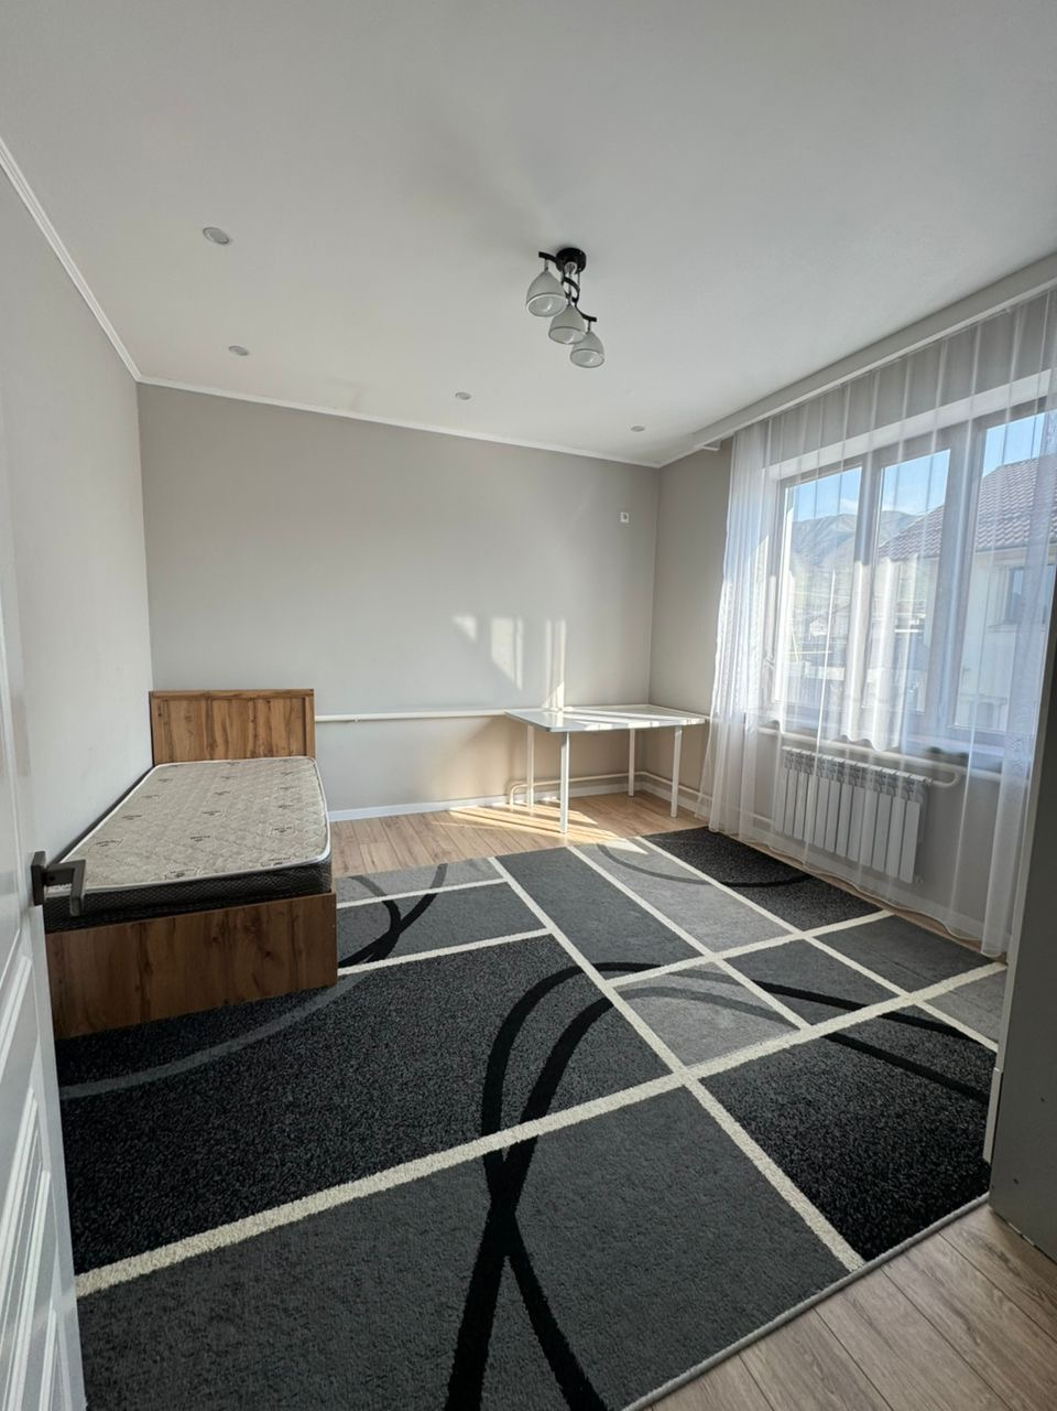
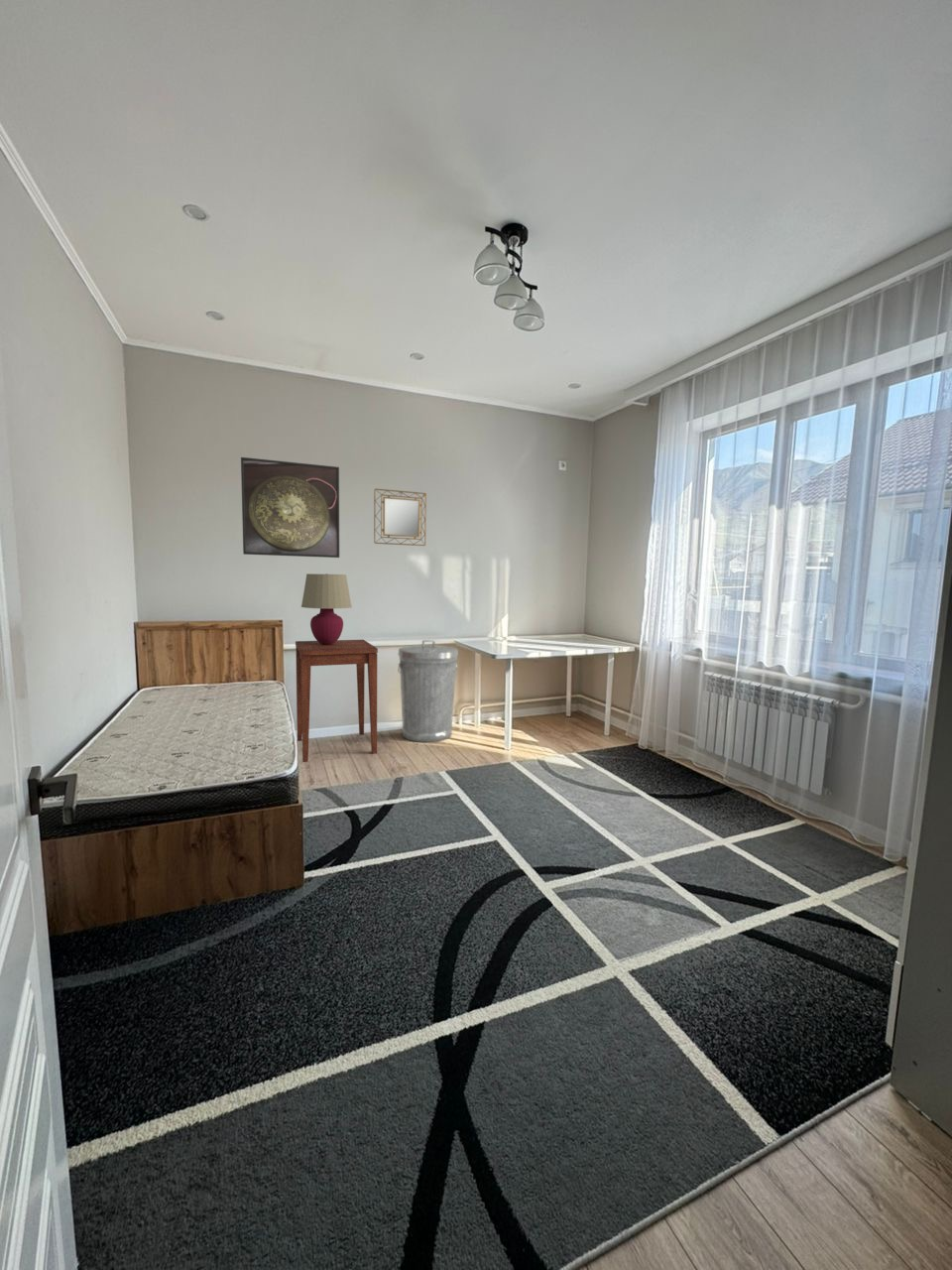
+ trash can [397,639,459,743]
+ home mirror [373,488,427,547]
+ table lamp [300,572,353,645]
+ side table [295,639,379,763]
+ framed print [240,456,340,559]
